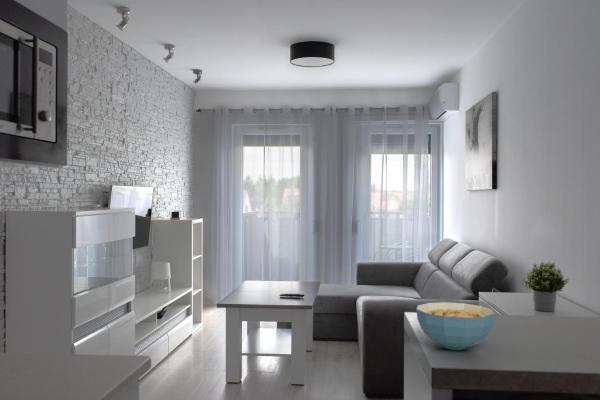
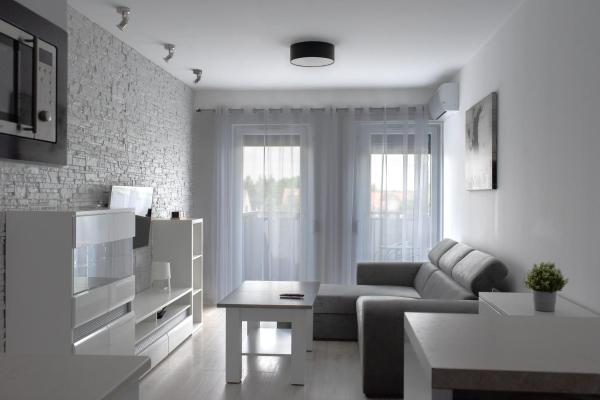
- cereal bowl [415,301,496,351]
